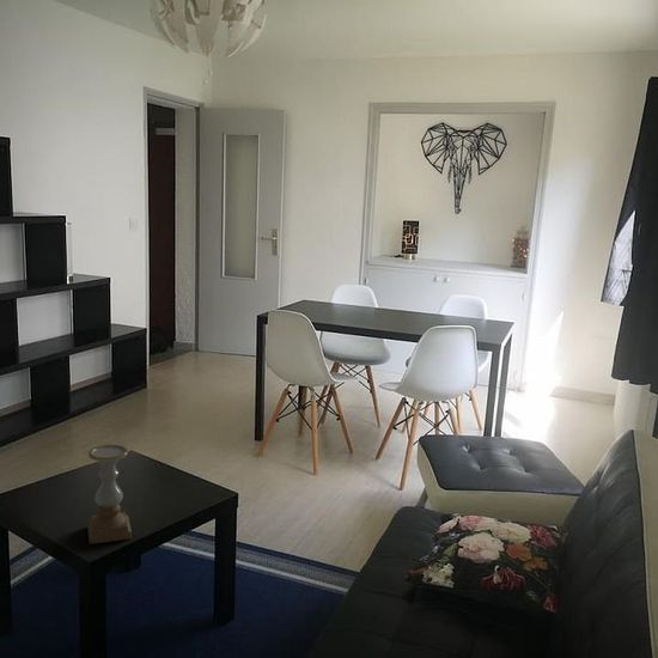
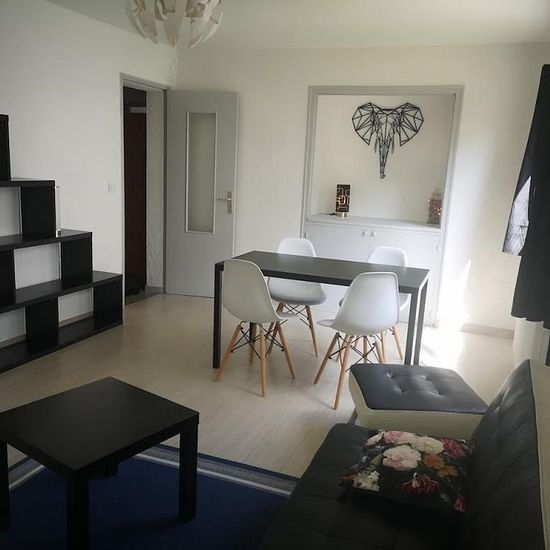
- candle holder [87,444,133,546]
